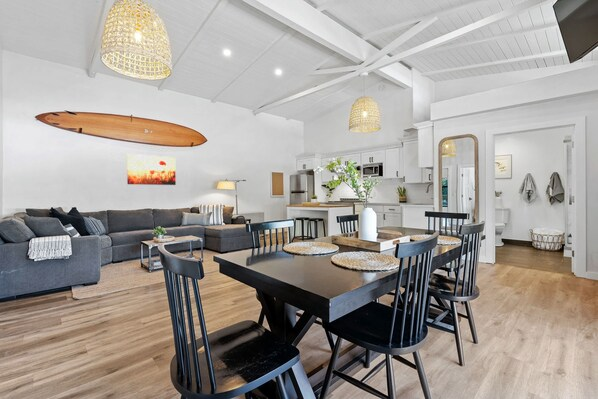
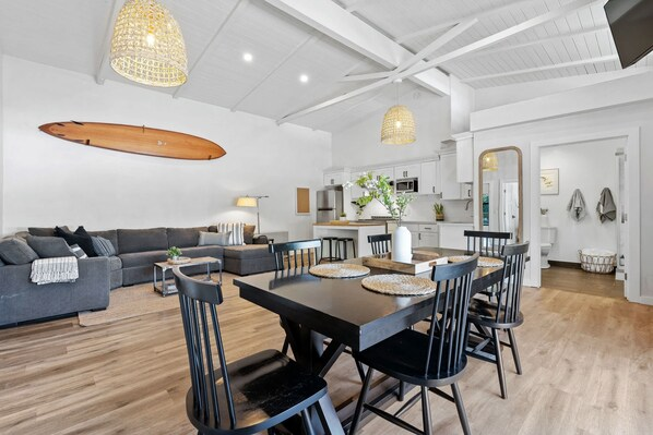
- wall art [126,153,177,186]
